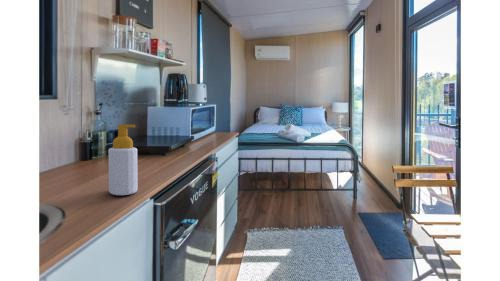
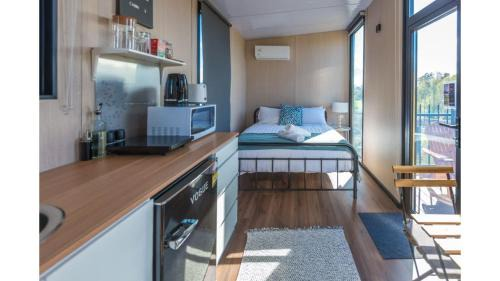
- soap bottle [107,124,139,196]
